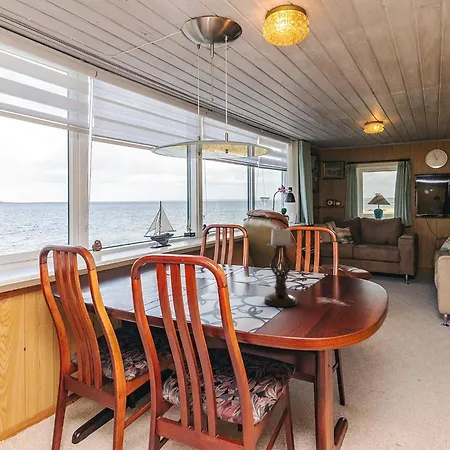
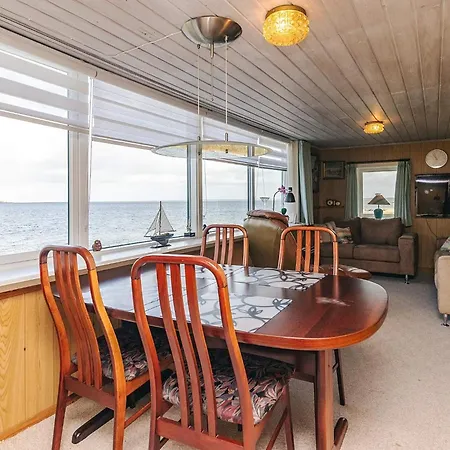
- candle holder [263,226,298,308]
